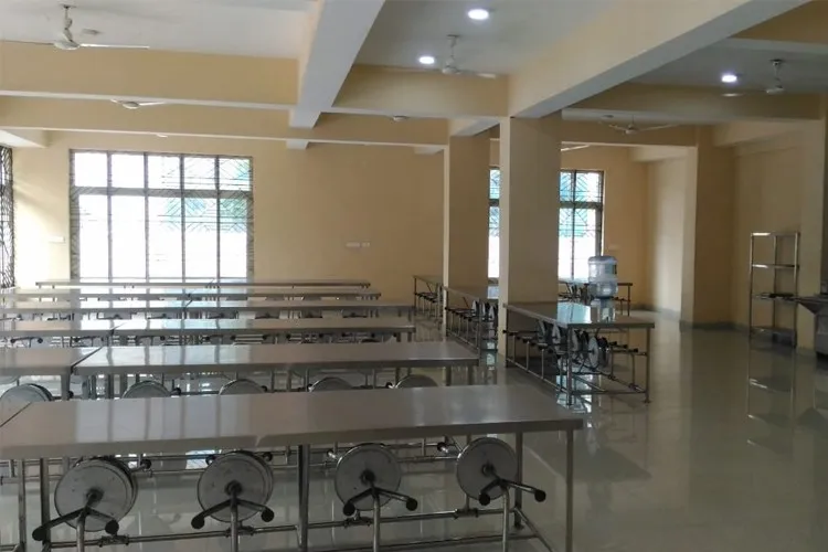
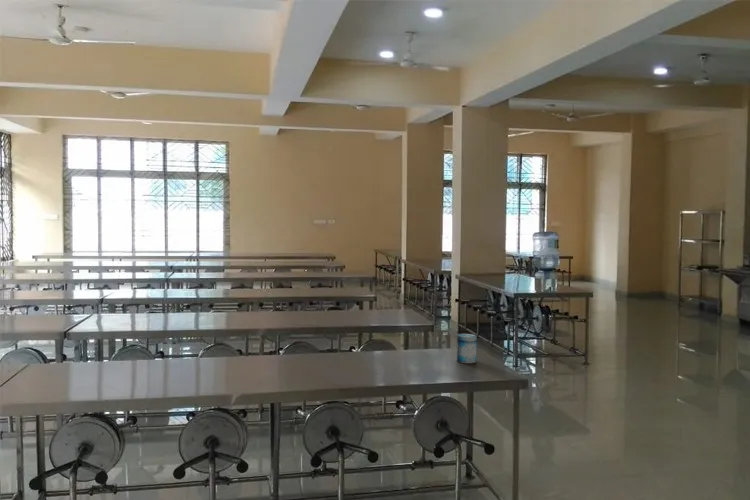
+ beverage can [456,333,478,364]
